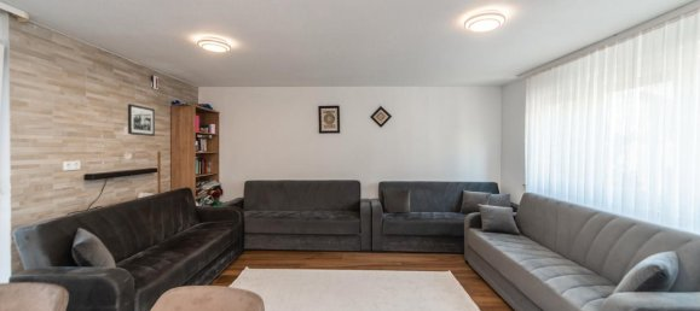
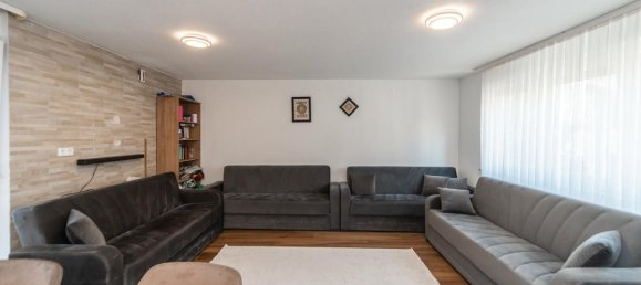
- picture frame [127,102,156,137]
